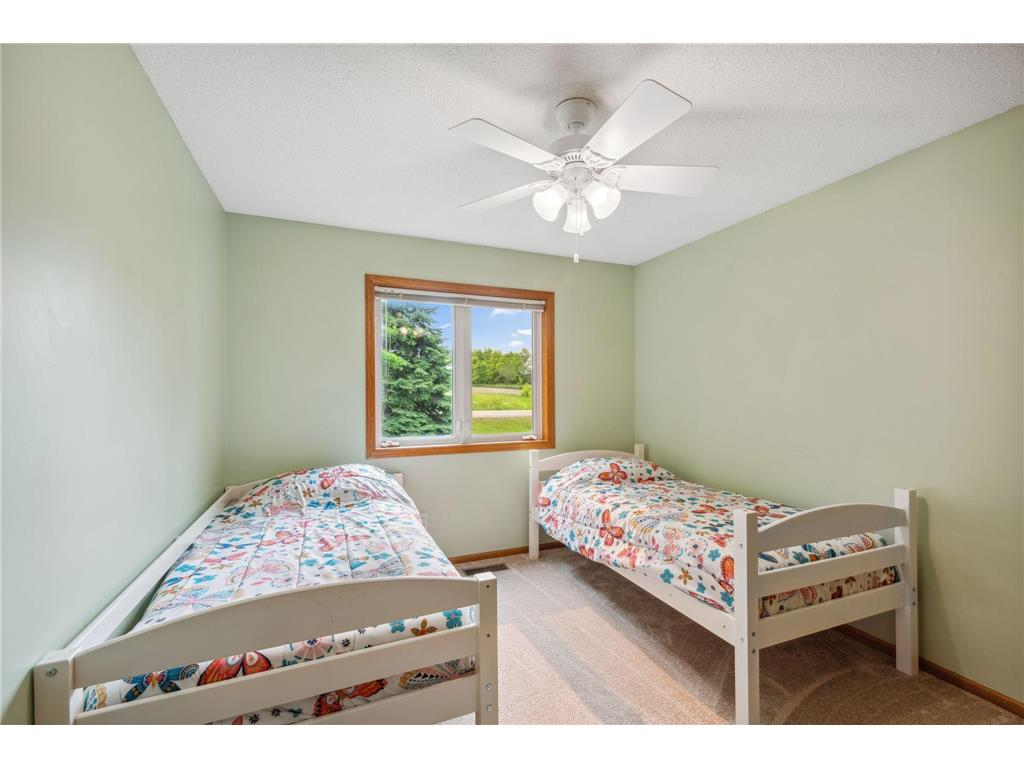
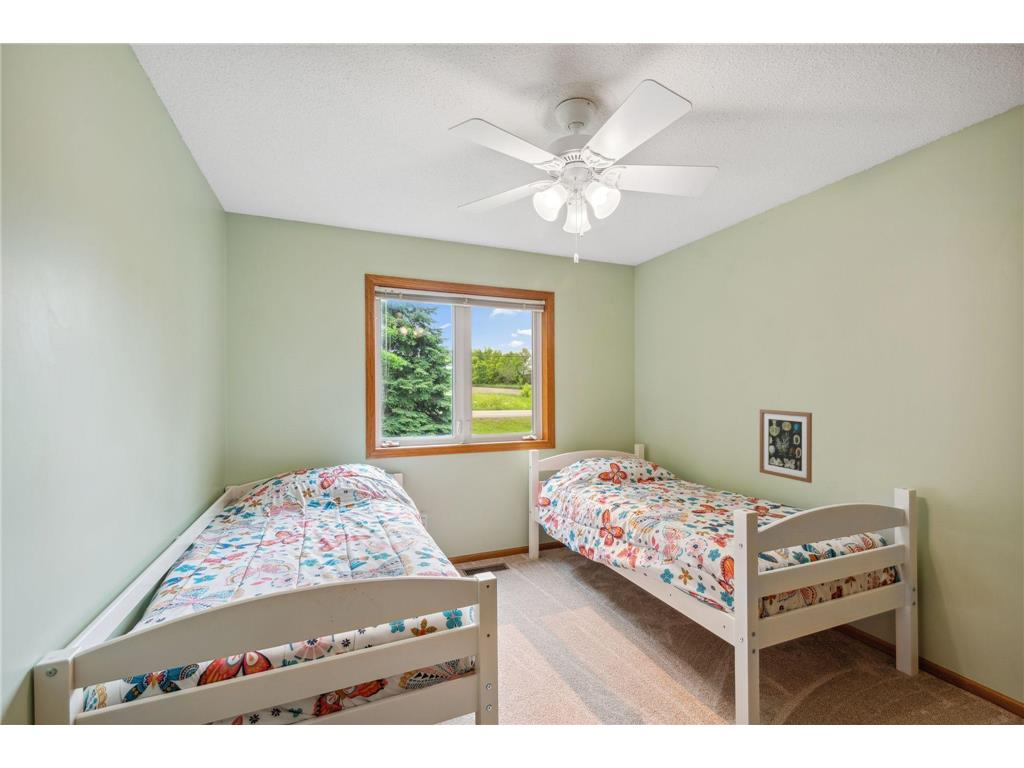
+ wall art [759,408,813,484]
